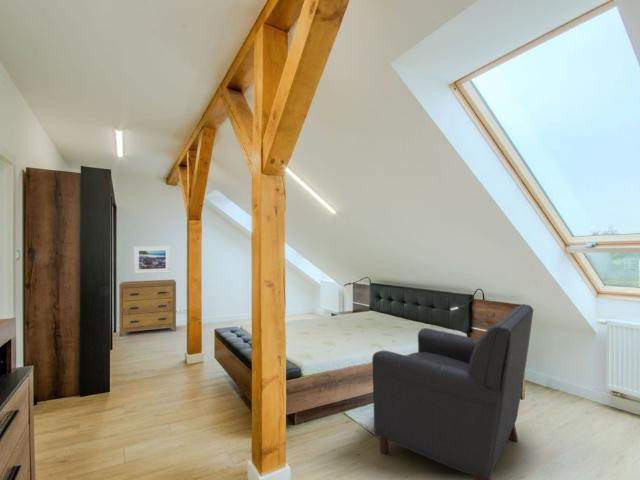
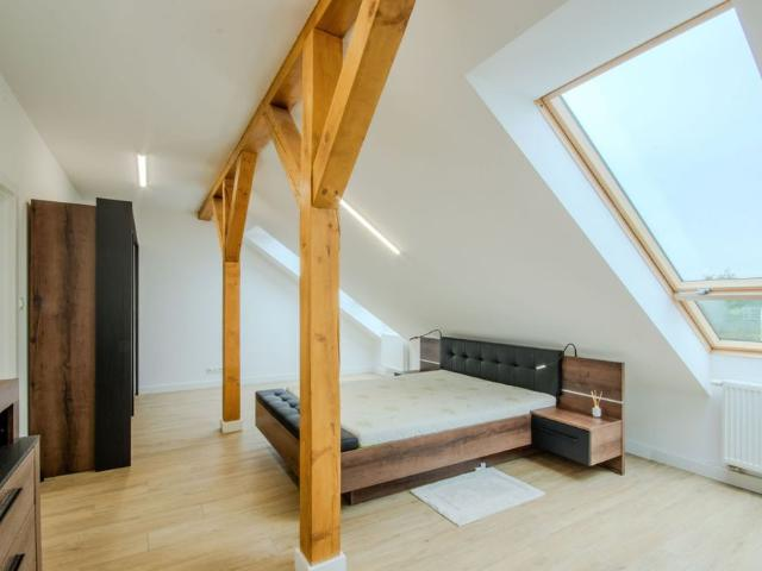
- chair [371,303,534,480]
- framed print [133,245,171,275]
- dresser [118,279,177,338]
